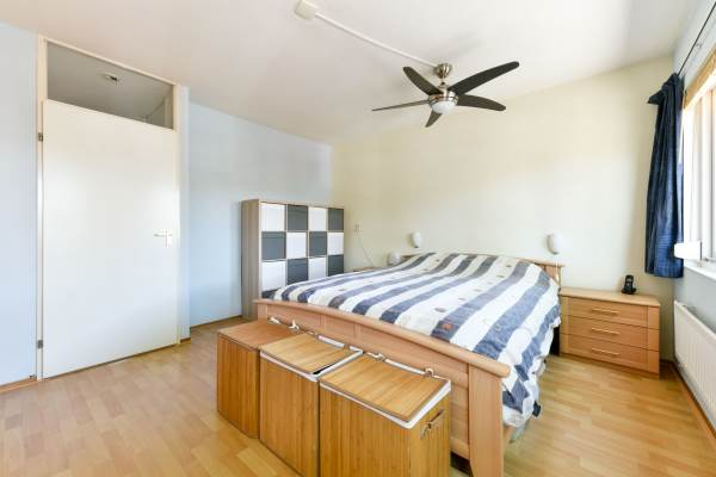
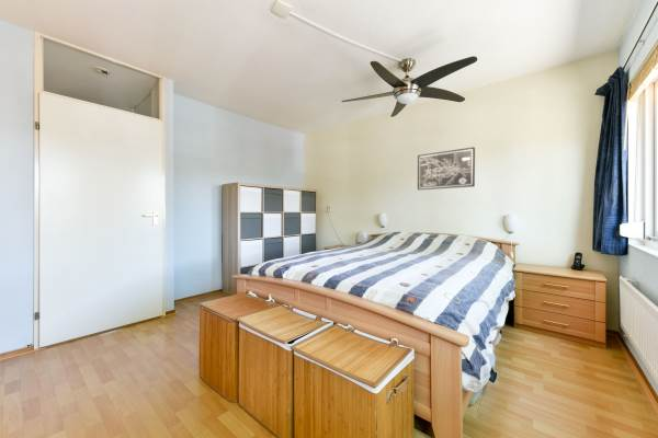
+ wall art [417,146,476,191]
